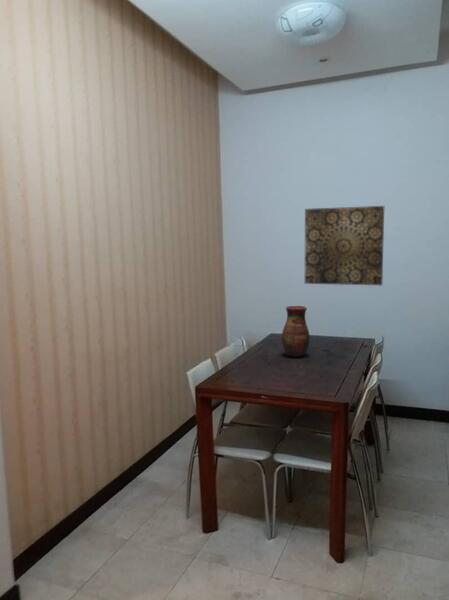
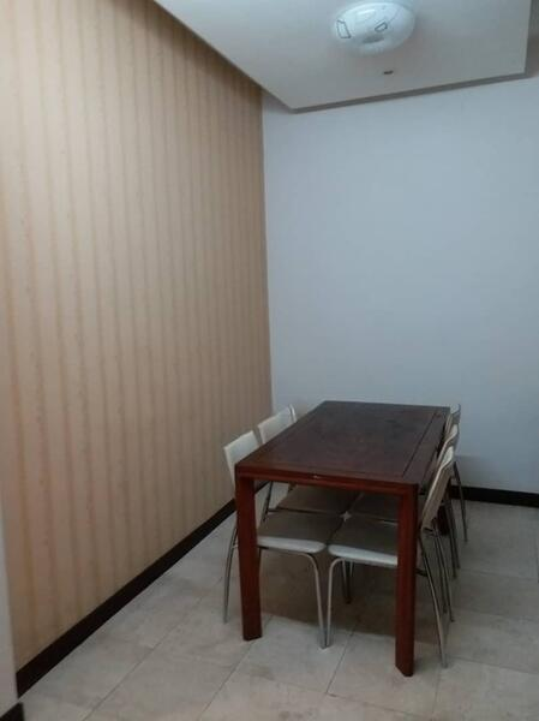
- wall art [304,205,385,286]
- vase [281,305,311,358]
